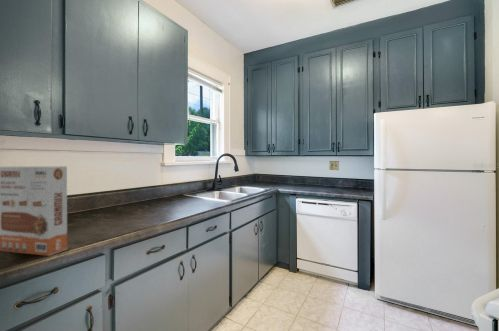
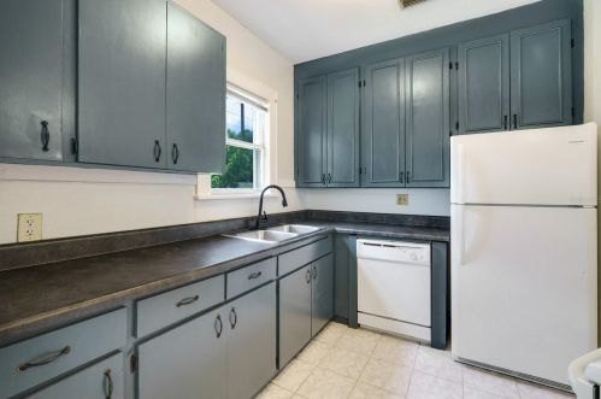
- cereal box [0,165,68,257]
